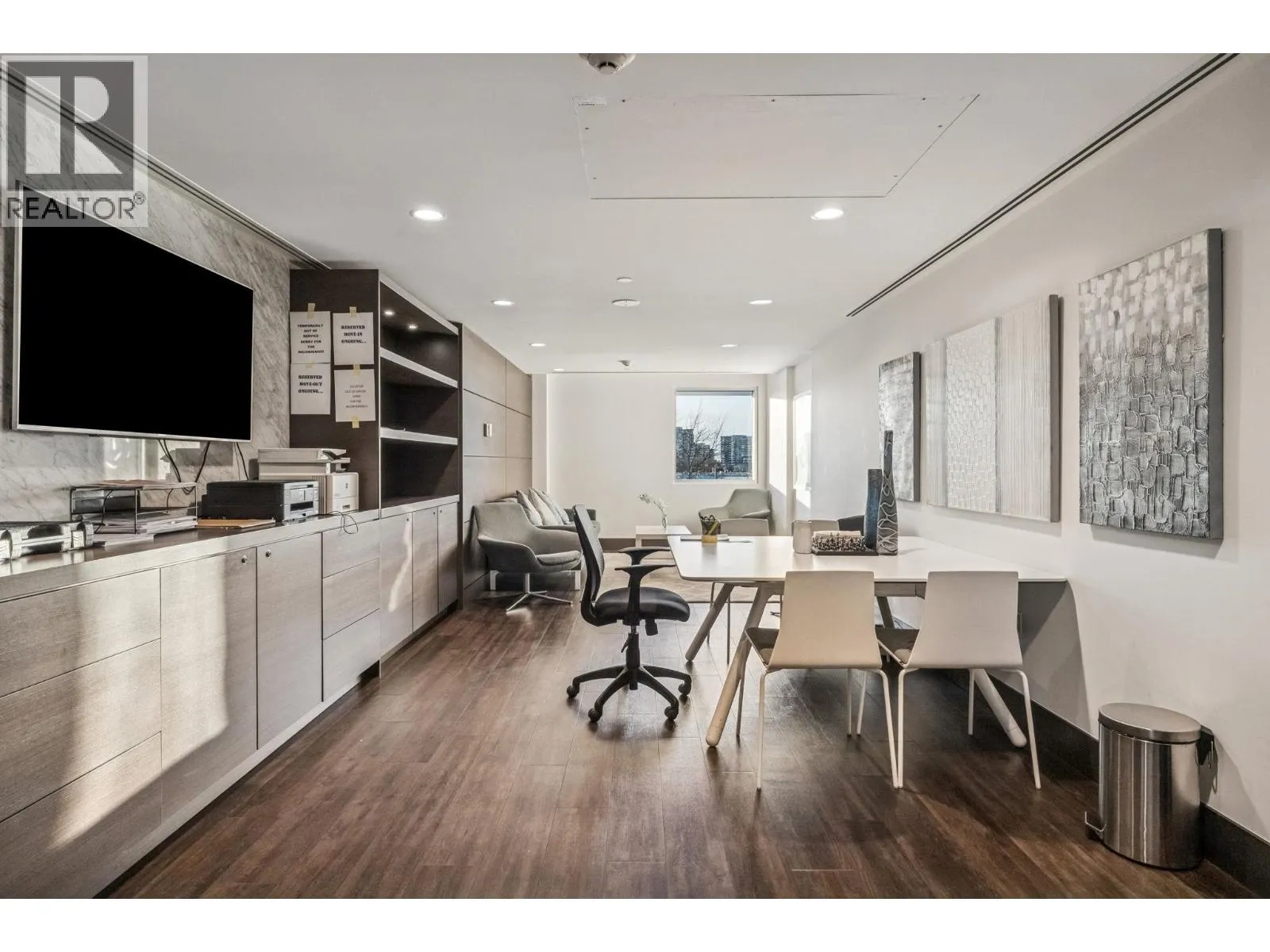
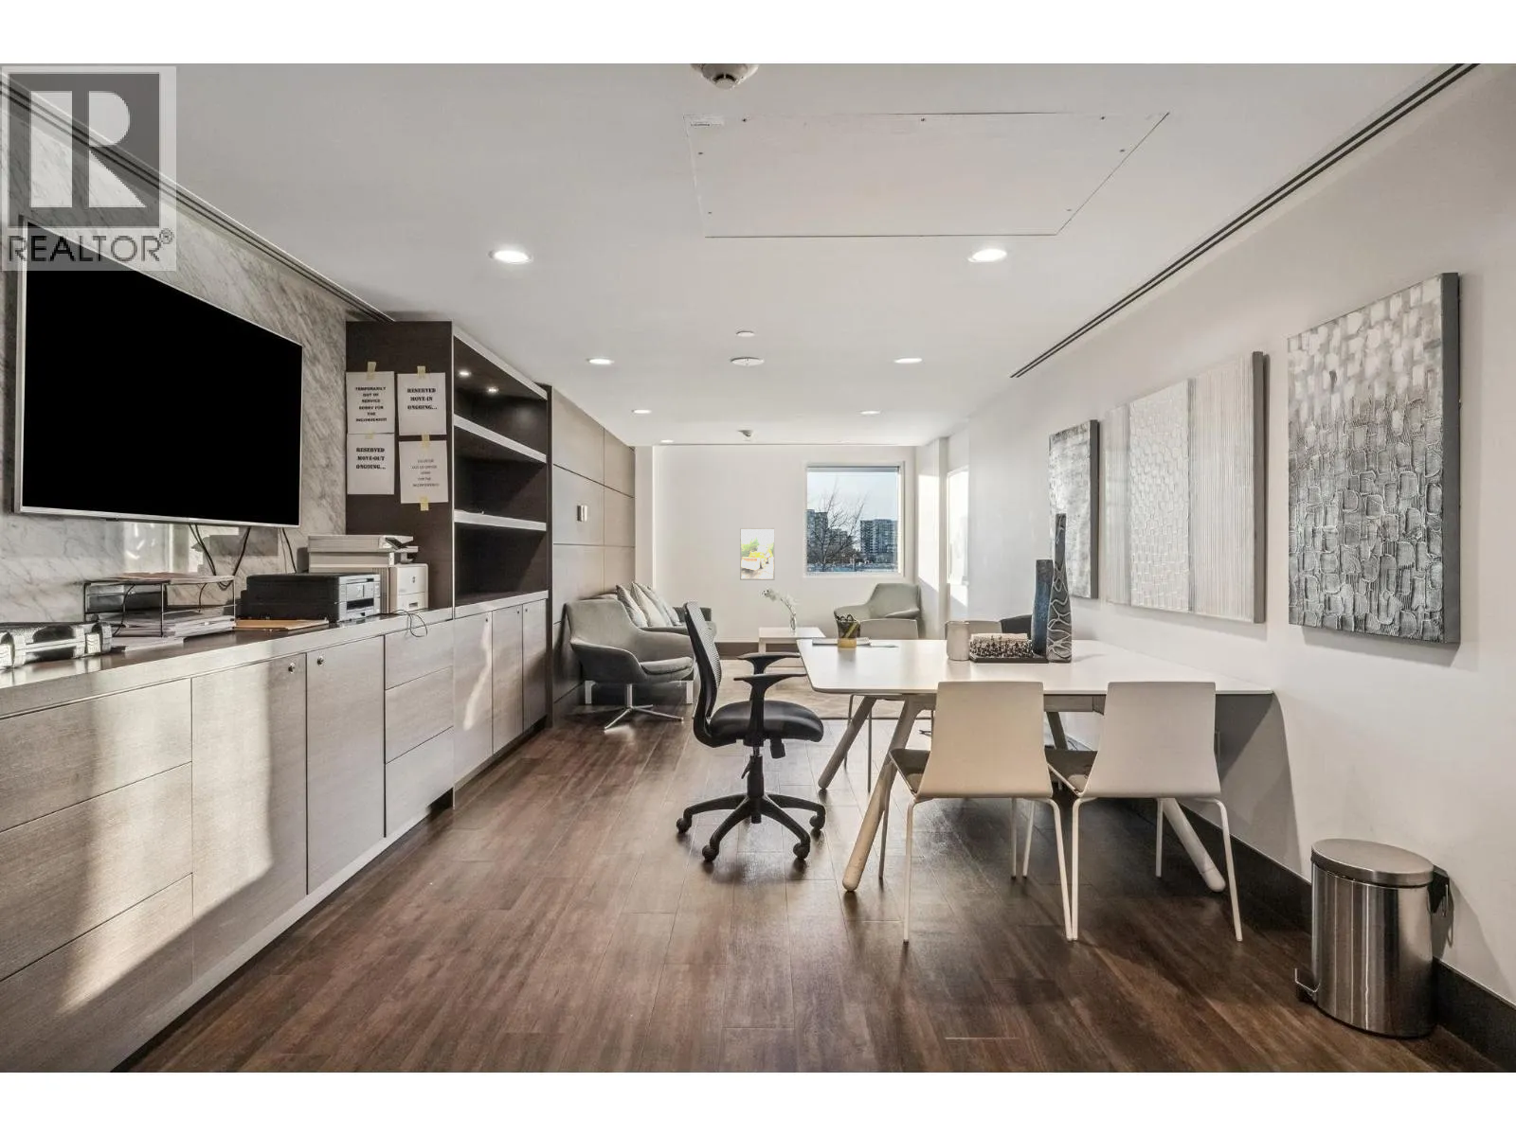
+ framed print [739,527,776,581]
